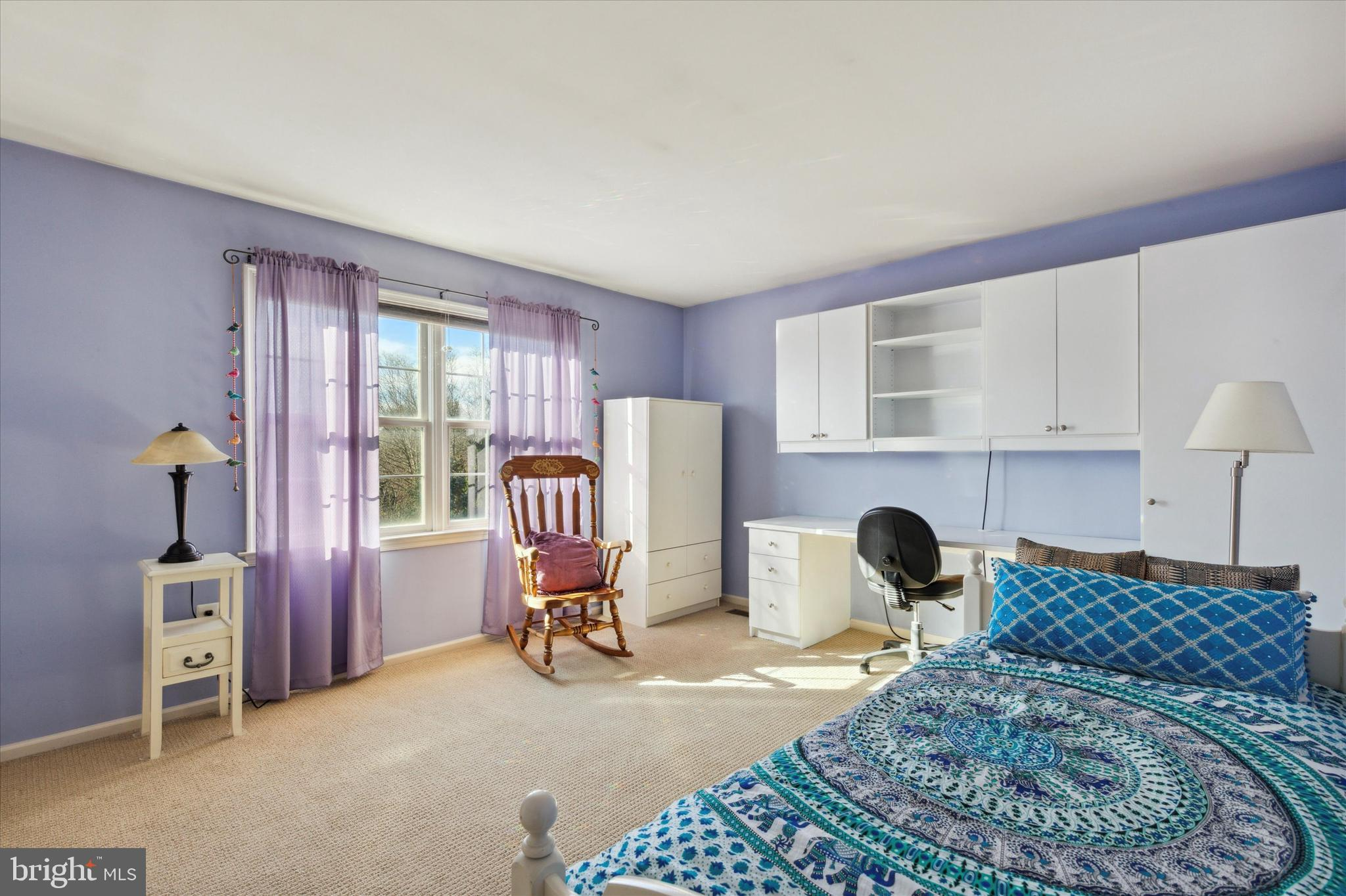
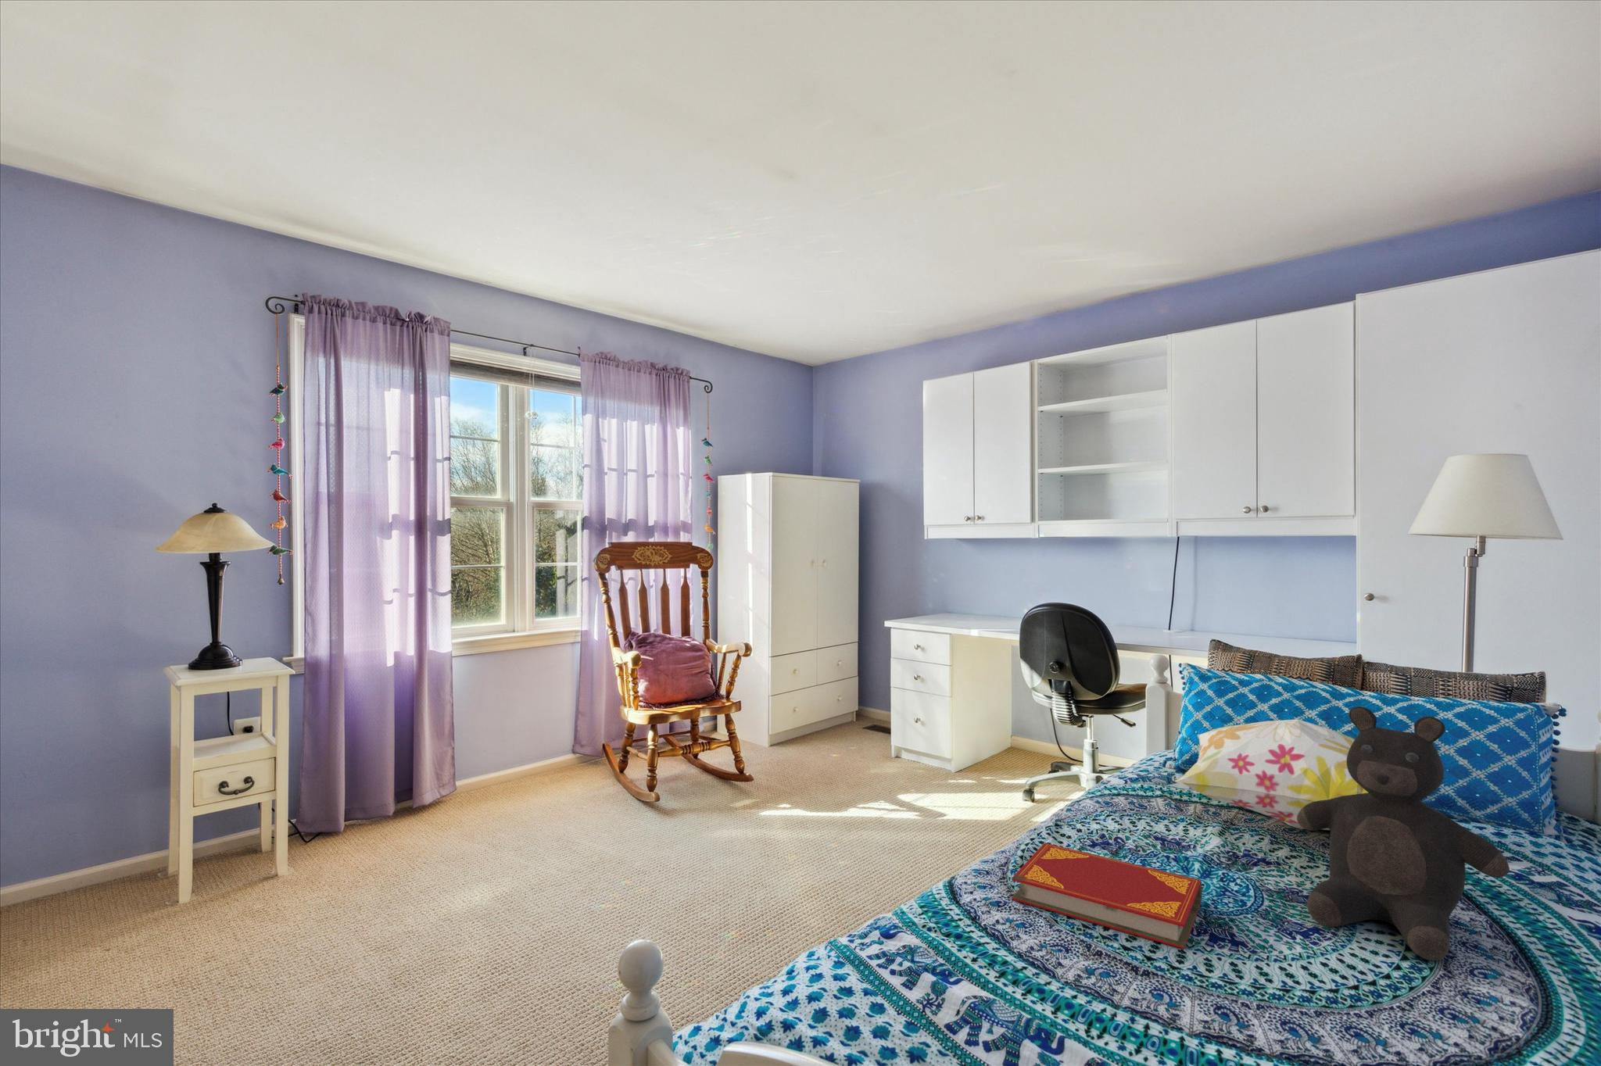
+ teddy bear [1297,706,1511,961]
+ decorative pillow [1173,719,1368,830]
+ hardback book [1011,842,1203,949]
